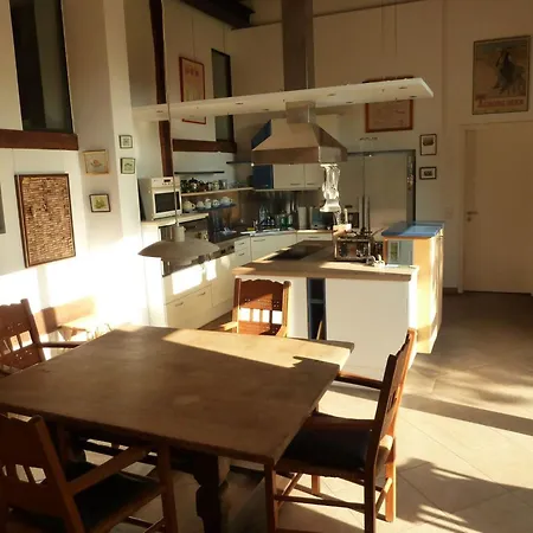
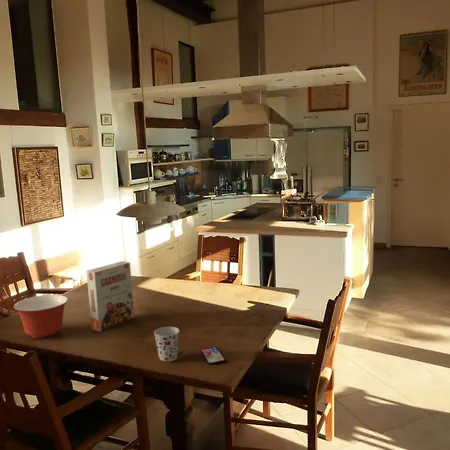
+ mixing bowl [13,294,69,339]
+ cup [153,326,180,363]
+ cereal box [86,260,135,332]
+ smartphone [199,346,226,365]
